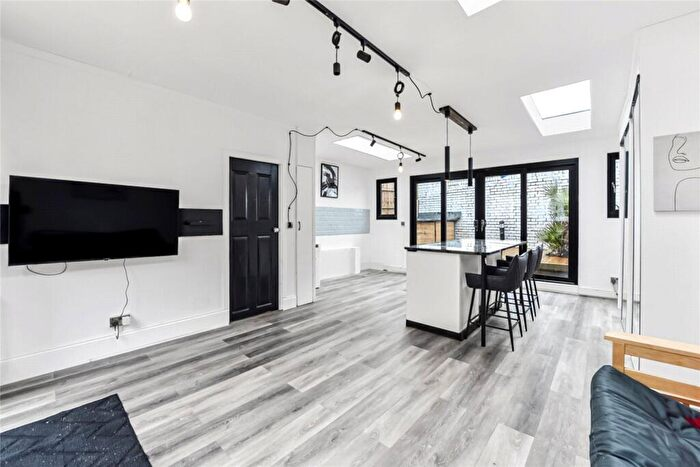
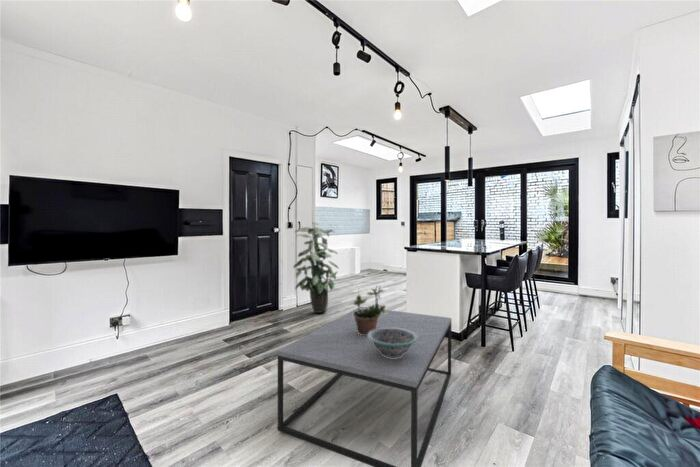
+ decorative bowl [367,328,418,359]
+ indoor plant [292,221,339,314]
+ coffee table [277,306,452,467]
+ potted plant [352,284,387,336]
